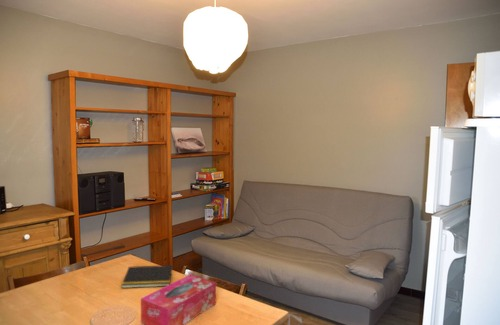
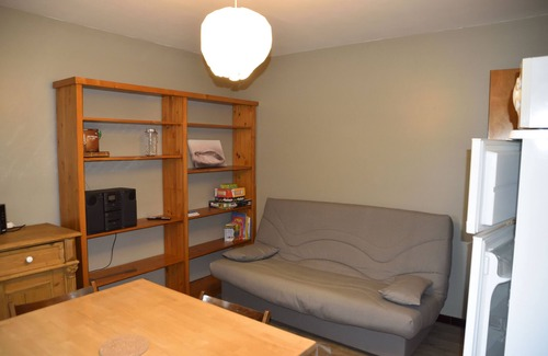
- notepad [120,264,174,289]
- tissue box [140,273,217,325]
